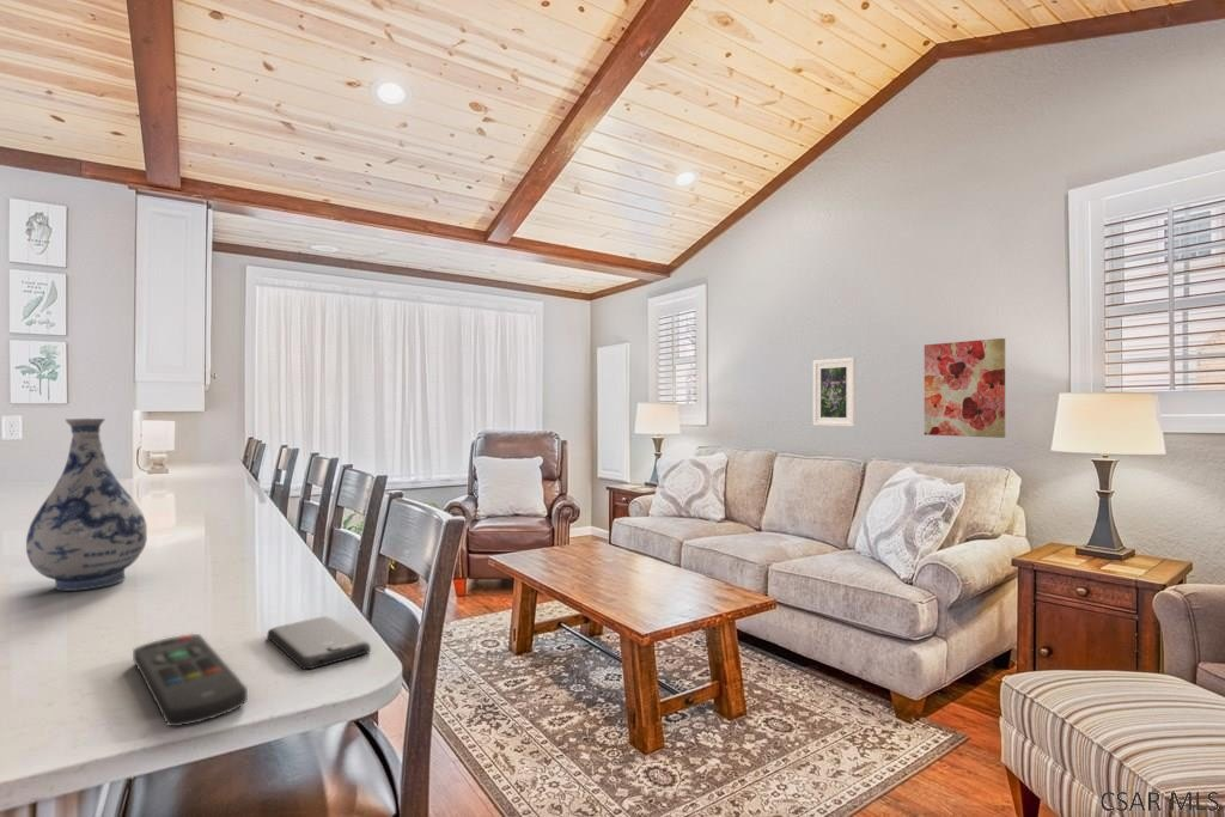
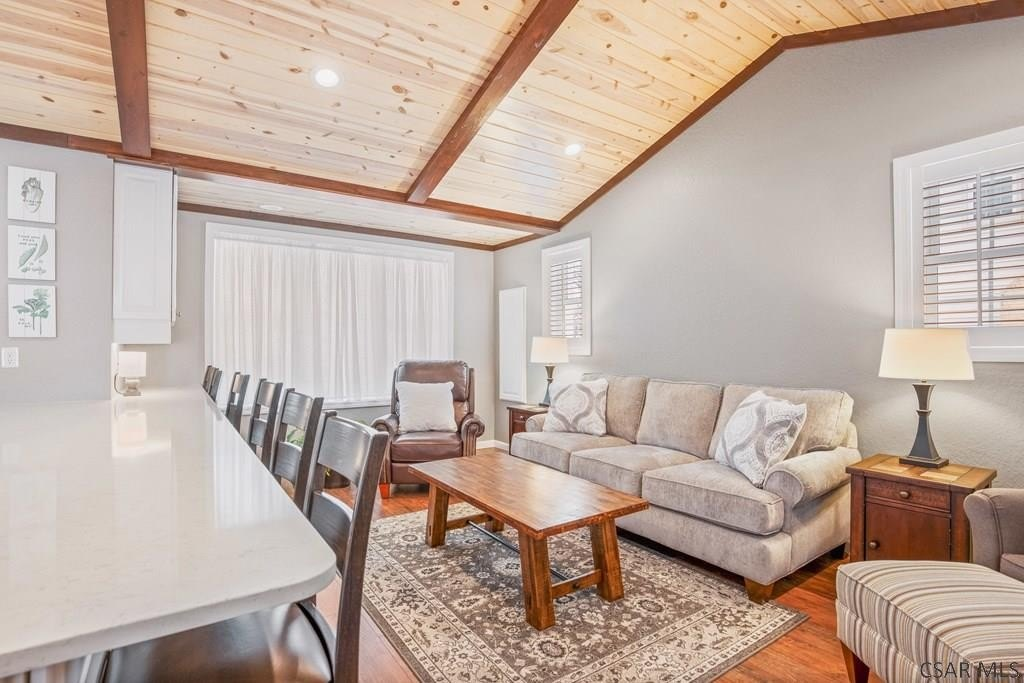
- remote control [132,633,249,727]
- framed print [812,356,857,428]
- wall art [924,337,1006,439]
- smartphone [266,615,372,670]
- vase [25,417,148,592]
